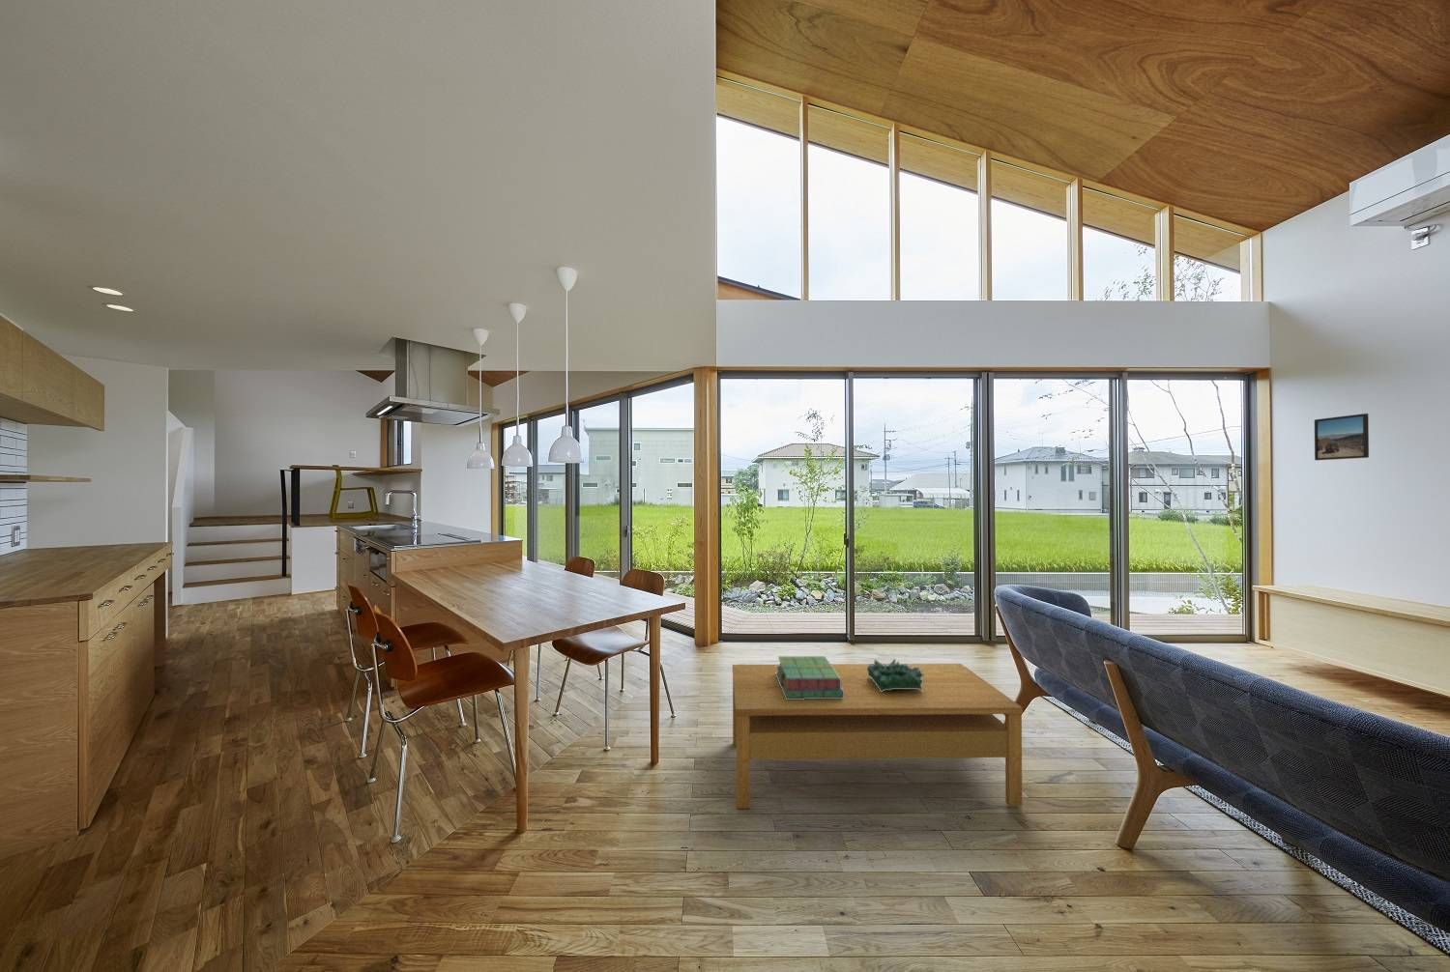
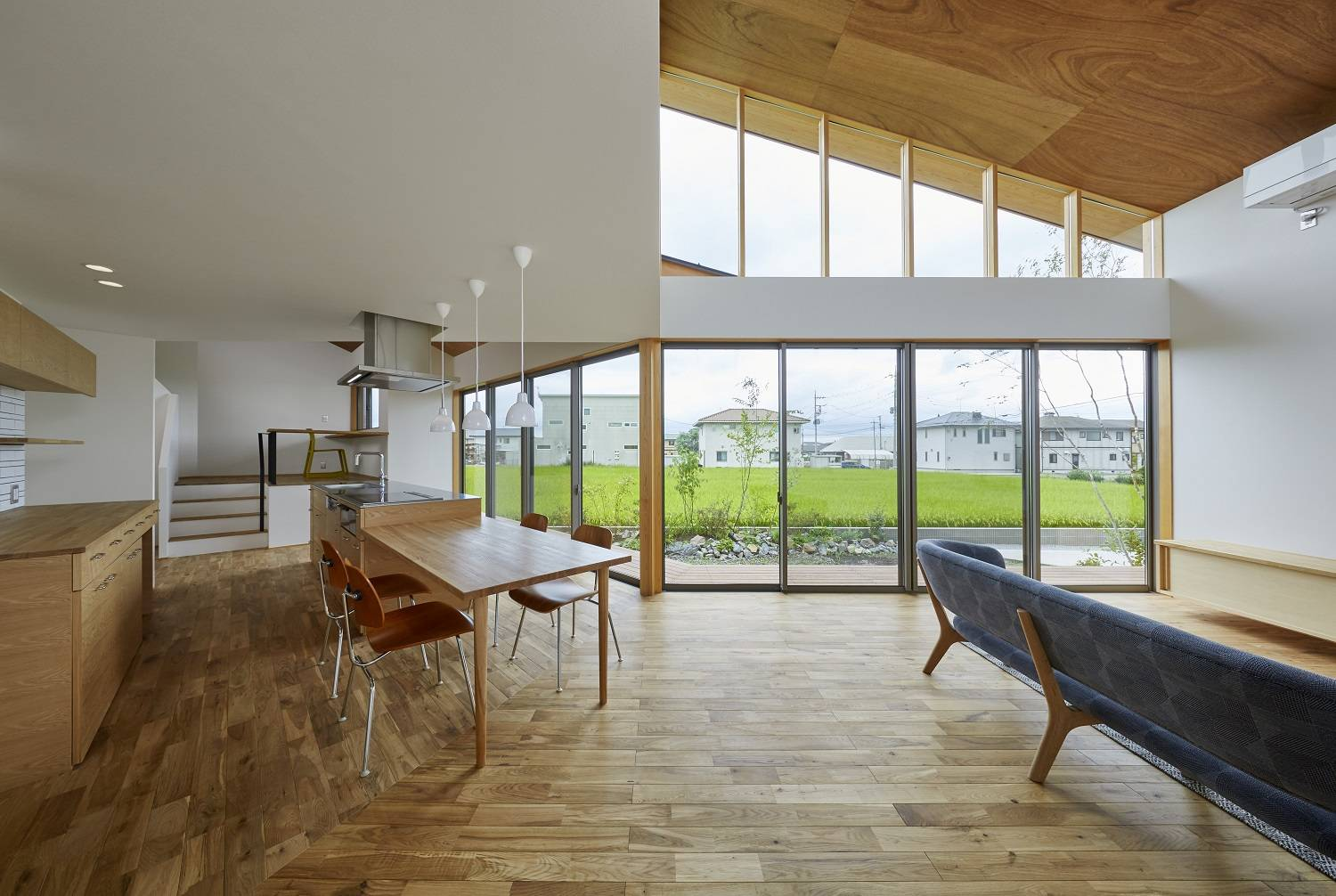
- stack of books [775,655,844,700]
- coffee table [732,663,1023,809]
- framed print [1313,412,1370,461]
- decorative bowl [866,658,924,692]
